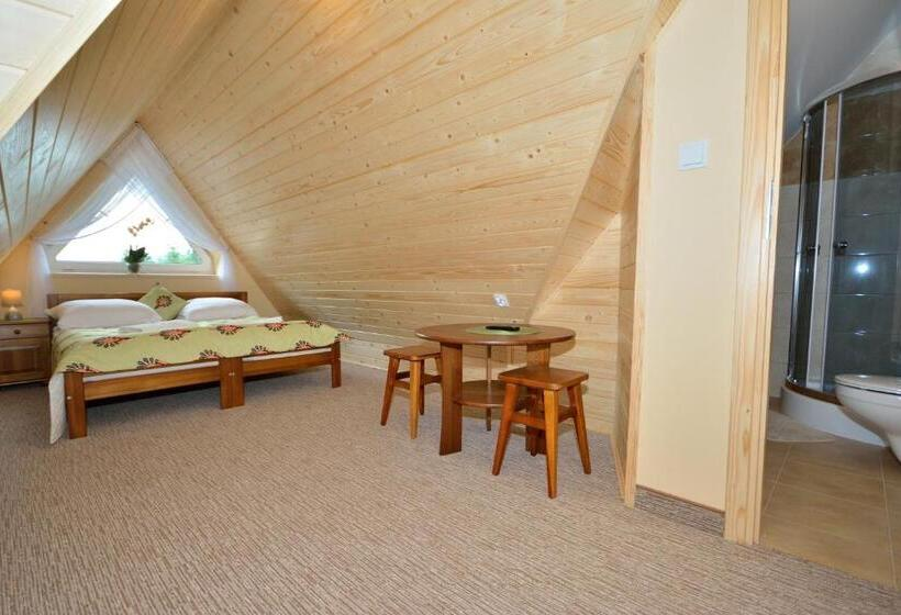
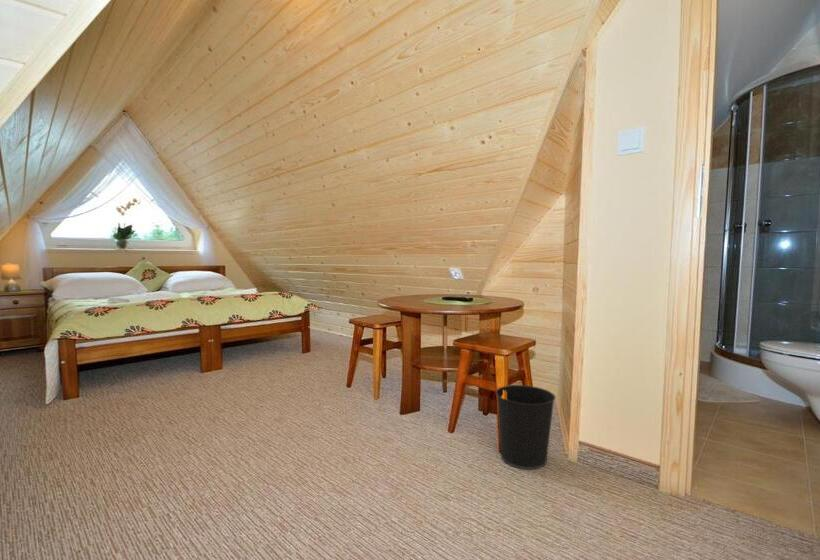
+ wastebasket [495,384,556,471]
